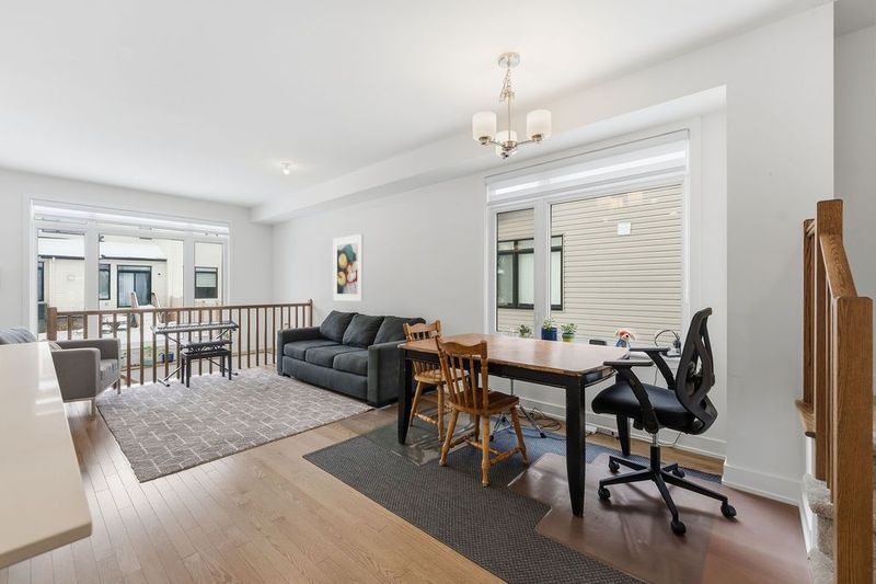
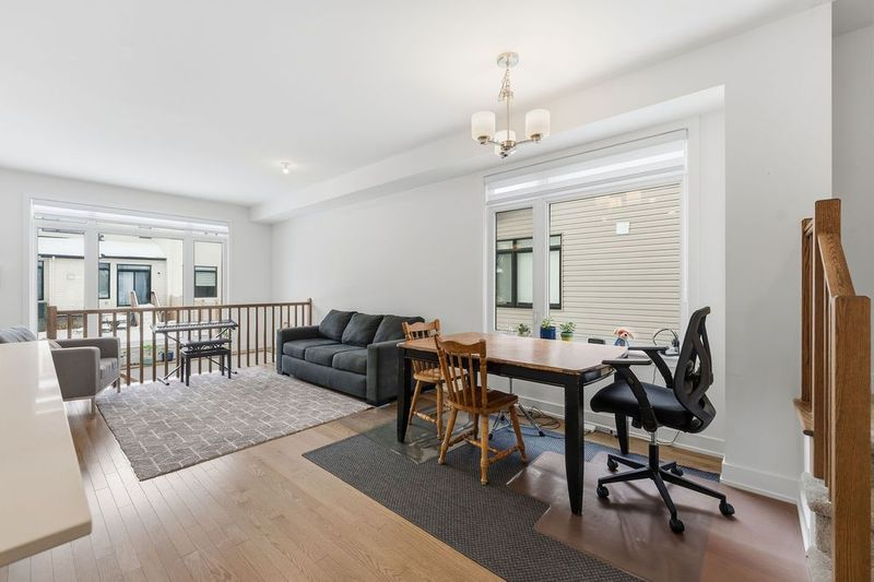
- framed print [332,233,365,302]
